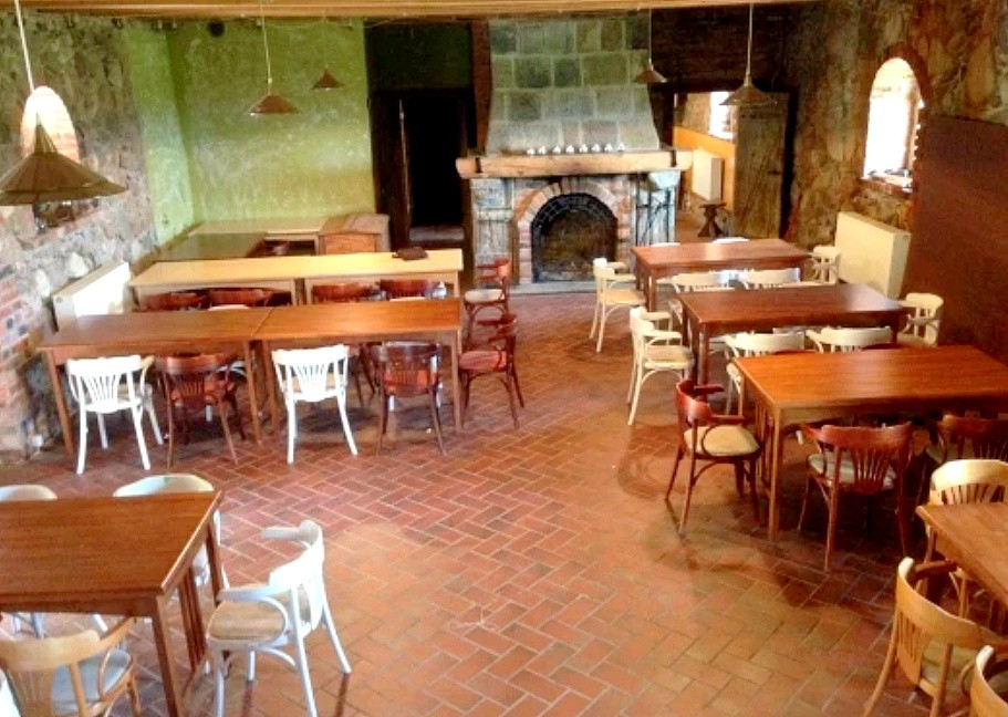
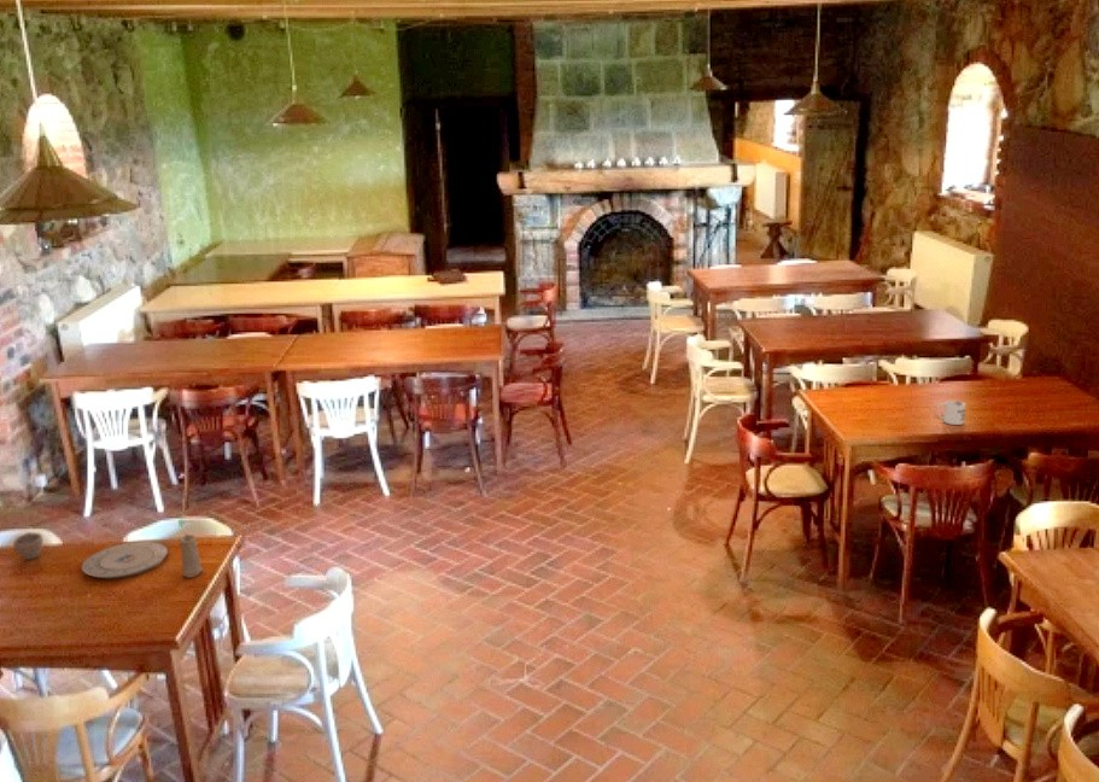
+ candle [177,532,204,579]
+ mug [936,399,968,426]
+ cup [12,531,43,561]
+ plate [81,541,169,579]
